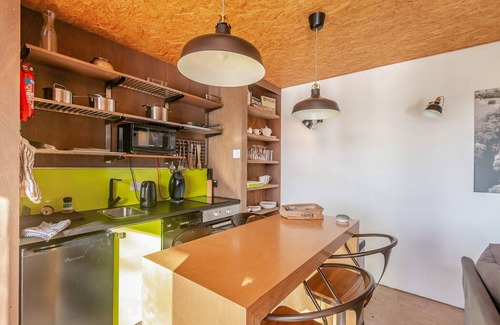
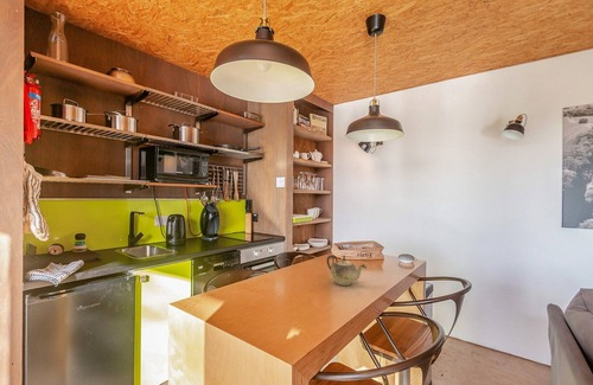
+ teapot [326,254,368,287]
